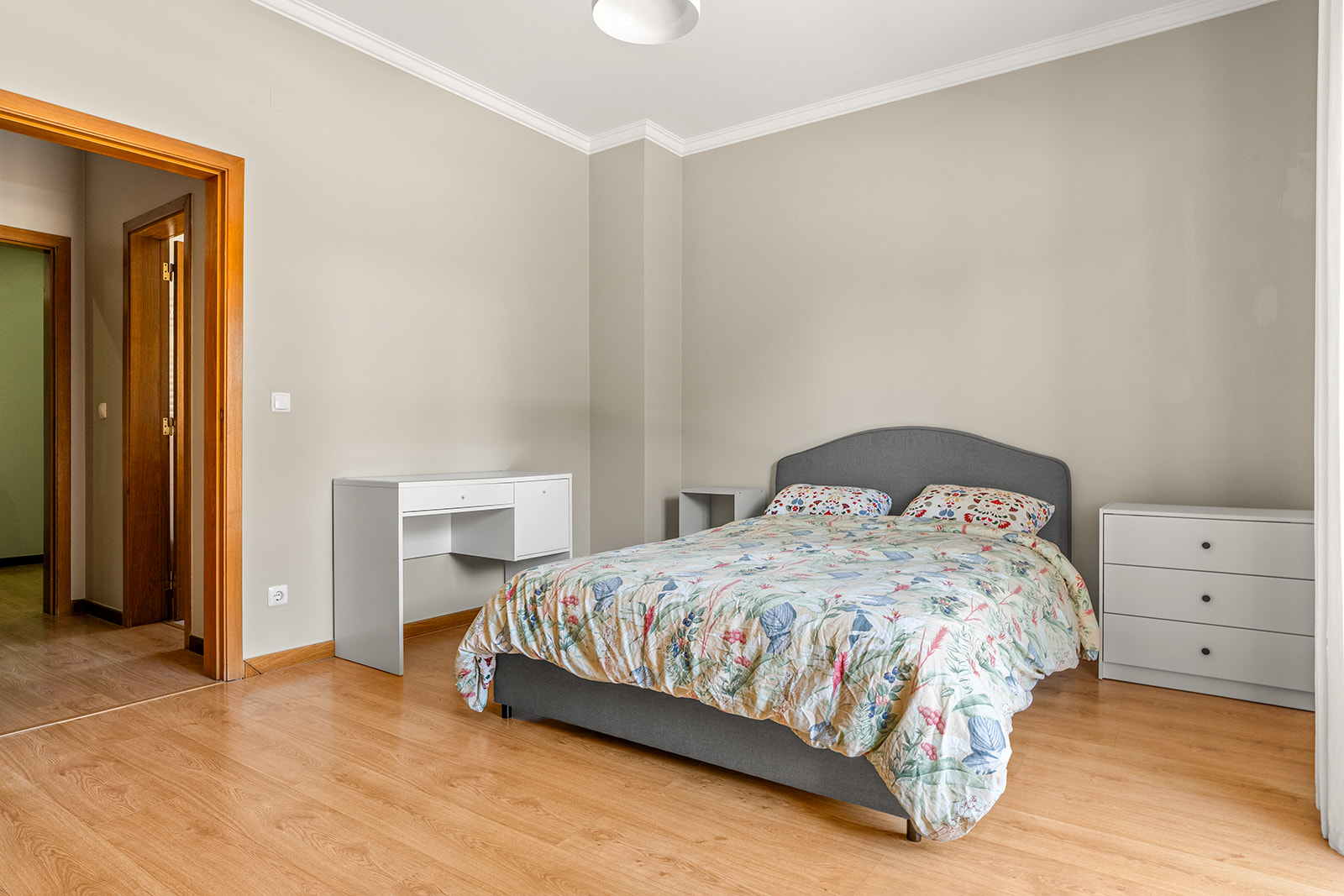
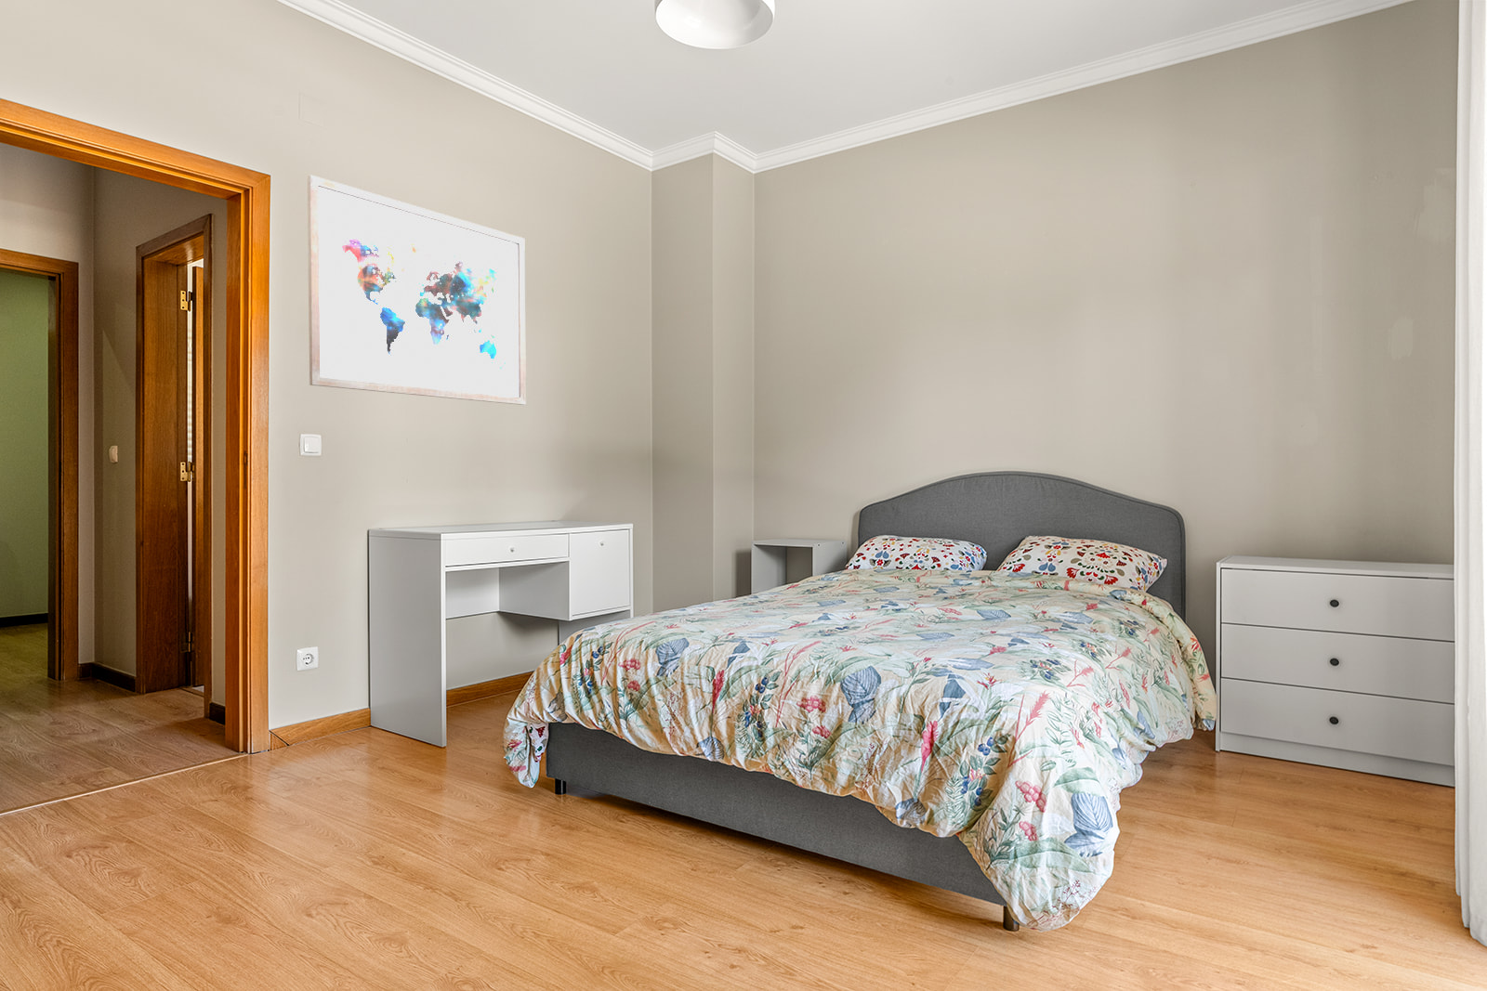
+ wall art [306,174,527,406]
